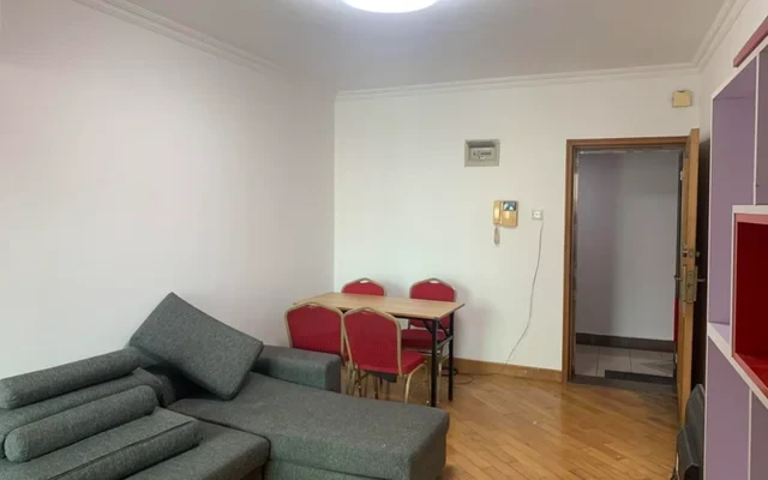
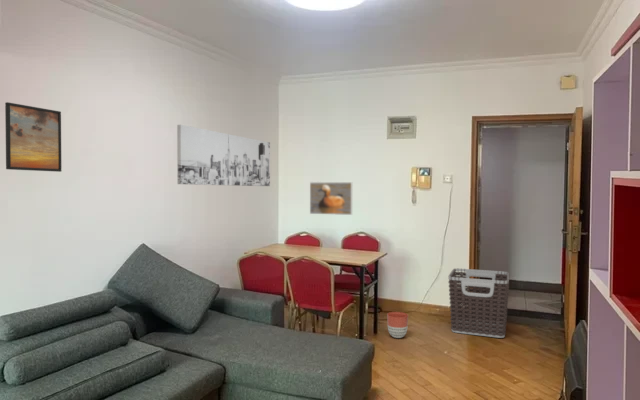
+ clothes hamper [447,267,510,339]
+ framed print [4,101,63,173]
+ wall art [176,124,271,187]
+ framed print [309,181,353,216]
+ planter [386,311,409,339]
